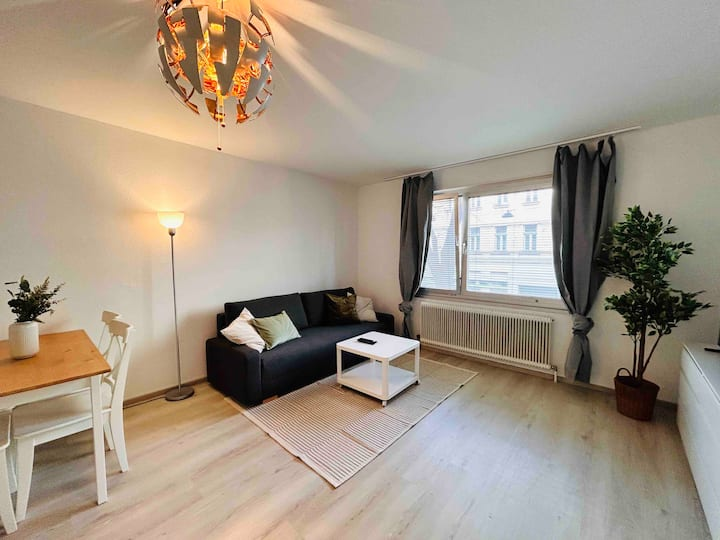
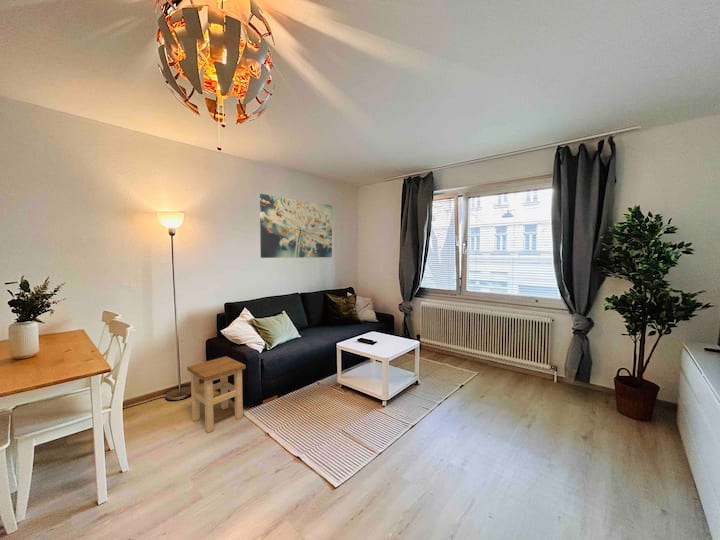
+ wall art [259,193,333,259]
+ stool [186,355,247,434]
